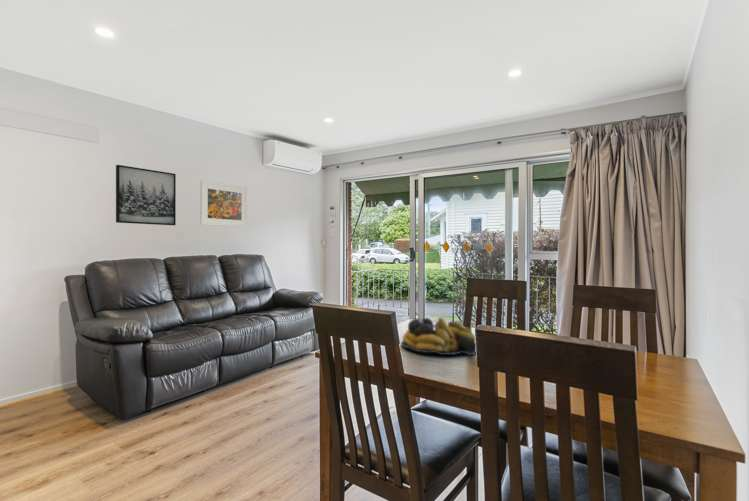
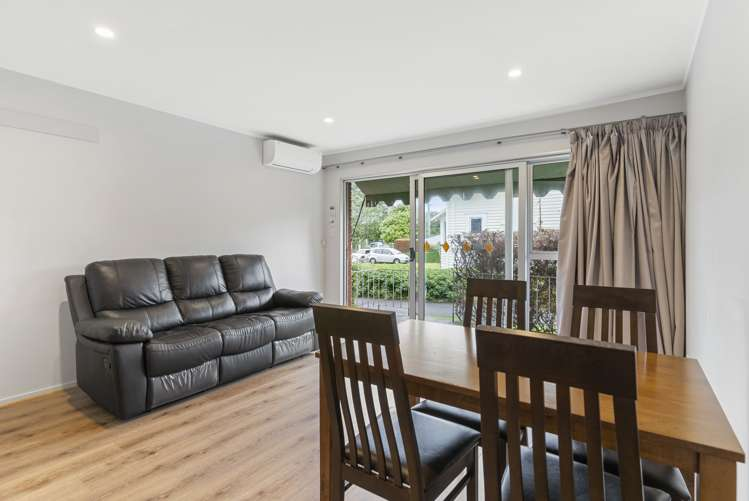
- wall art [115,164,177,226]
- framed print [199,180,248,228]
- fruit bowl [400,316,477,356]
